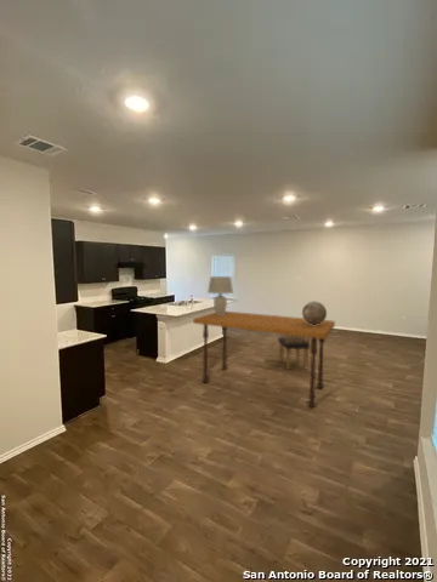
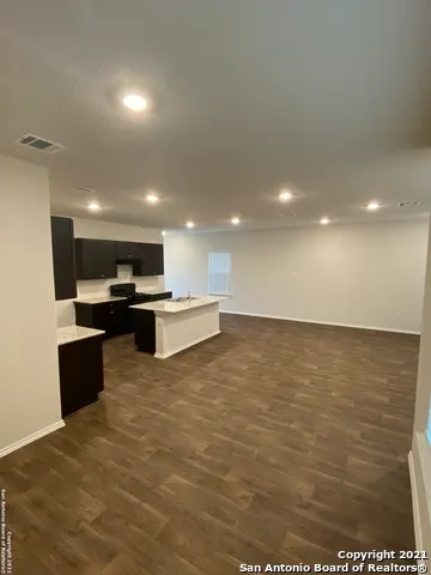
- decorative globe [301,301,328,325]
- lamp [206,275,234,315]
- dining chair [277,335,311,371]
- dining table [192,310,336,409]
